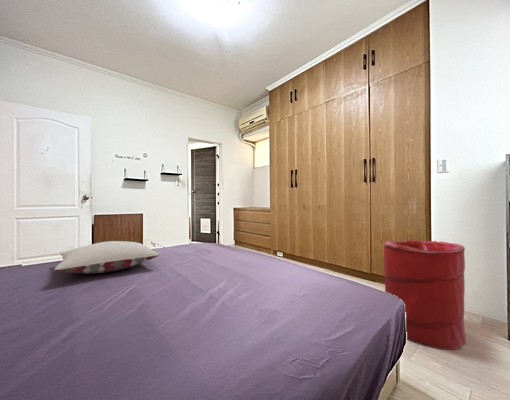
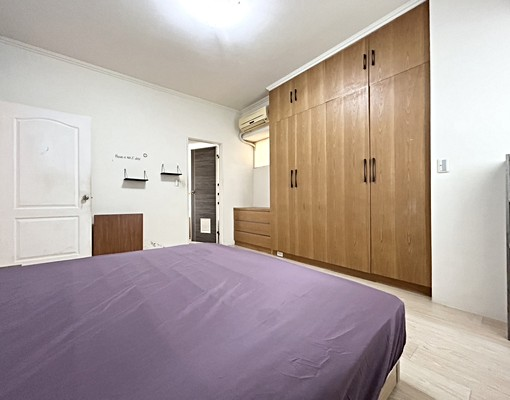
- pillow [54,240,160,274]
- laundry hamper [383,239,467,351]
